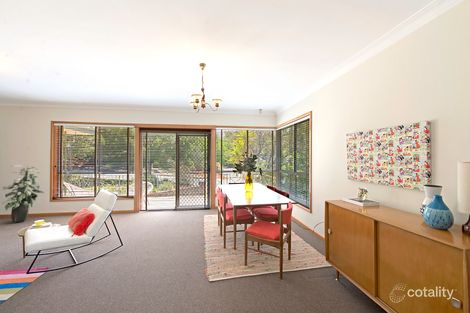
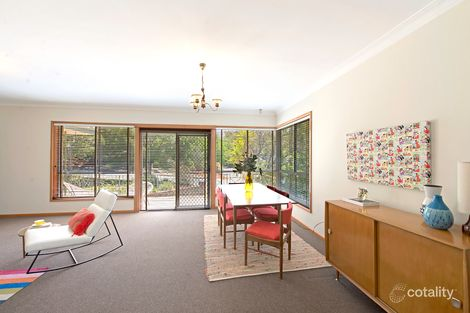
- indoor plant [1,164,45,223]
